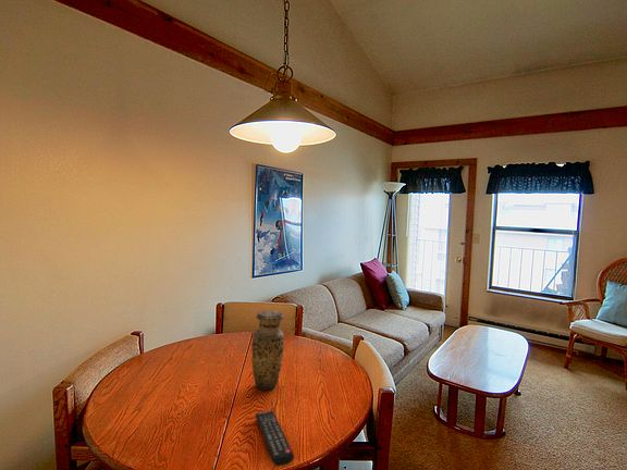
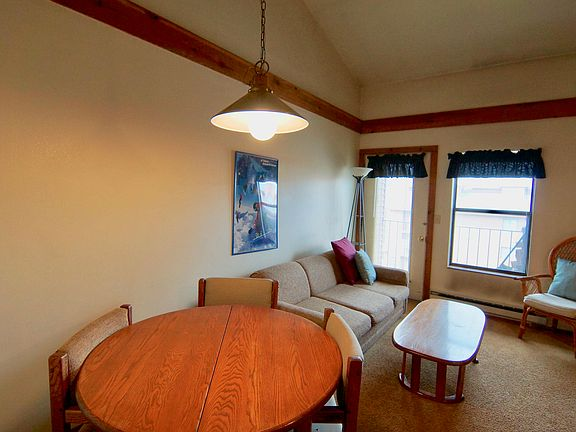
- remote control [255,409,295,467]
- vase [250,310,285,392]
